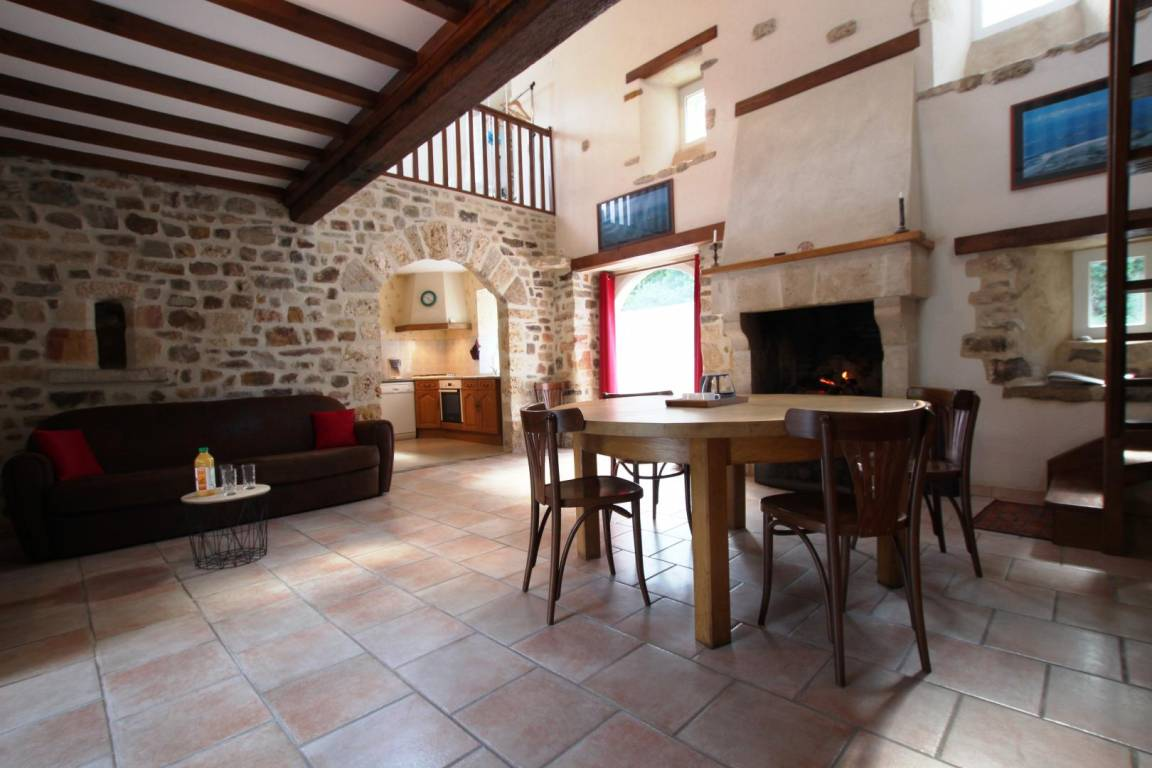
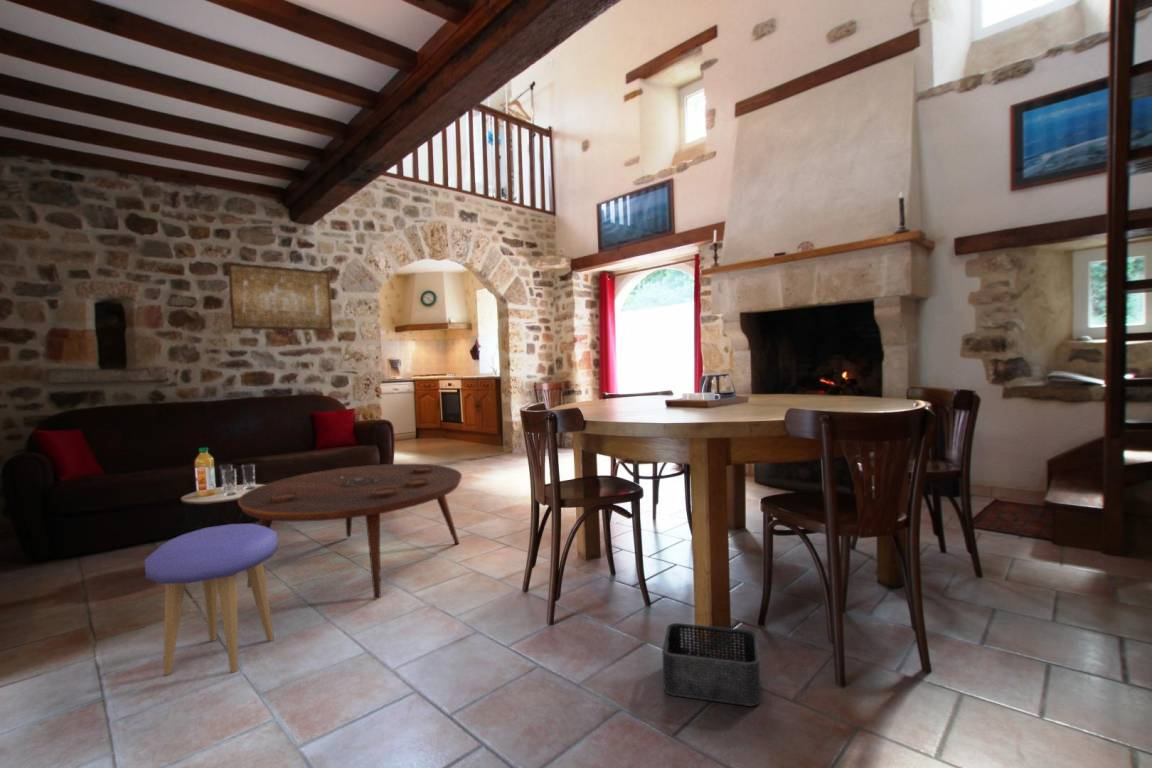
+ wall art [227,262,334,332]
+ stool [144,523,279,676]
+ storage bin [661,622,762,707]
+ coffee table [237,463,463,600]
